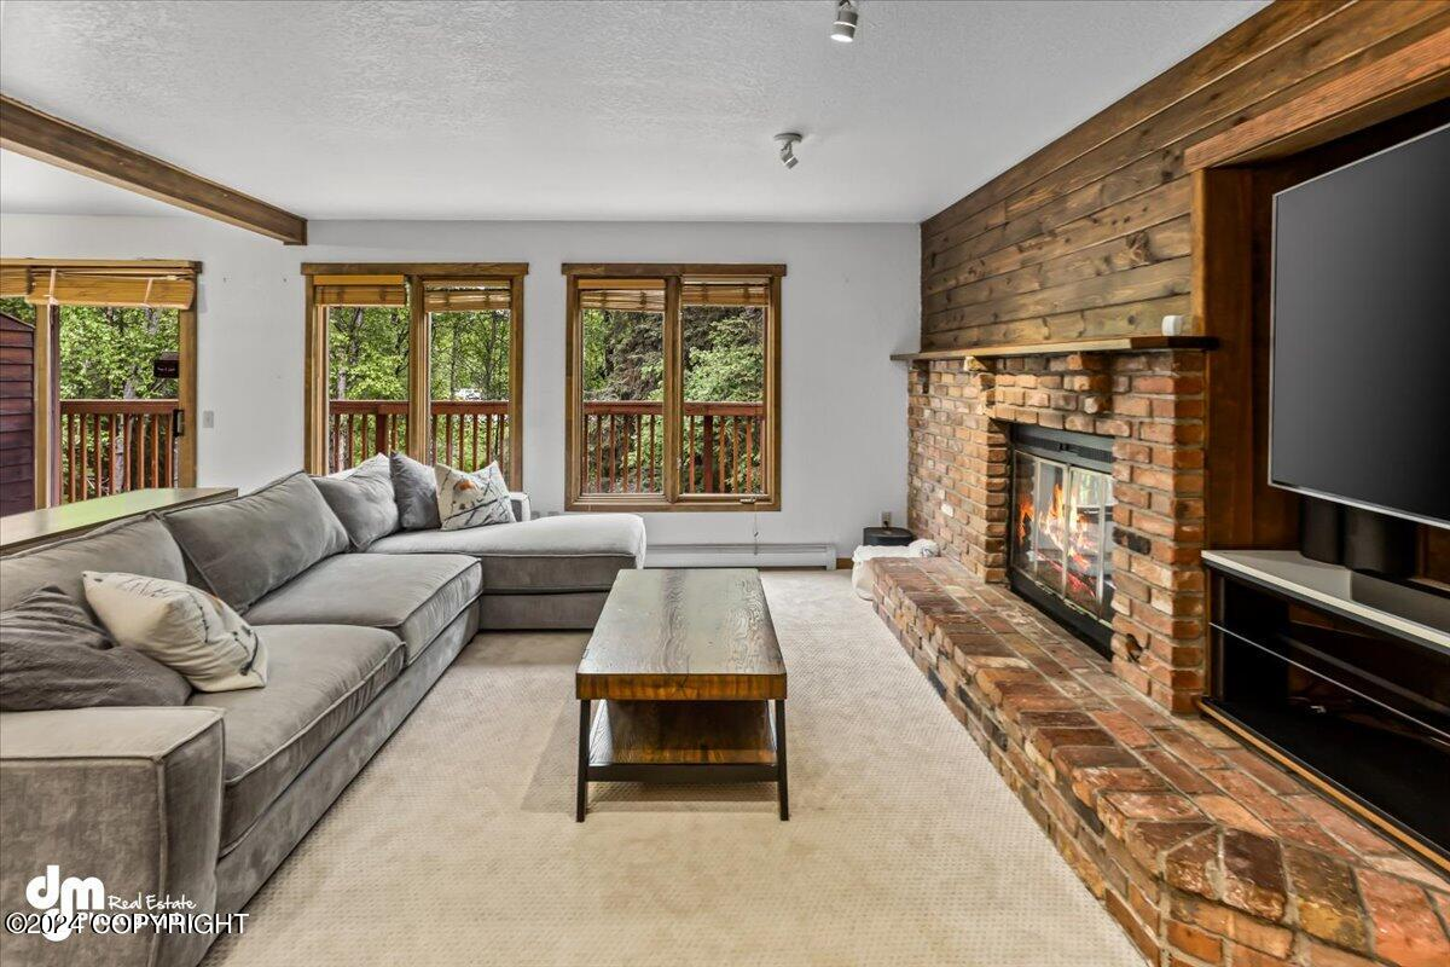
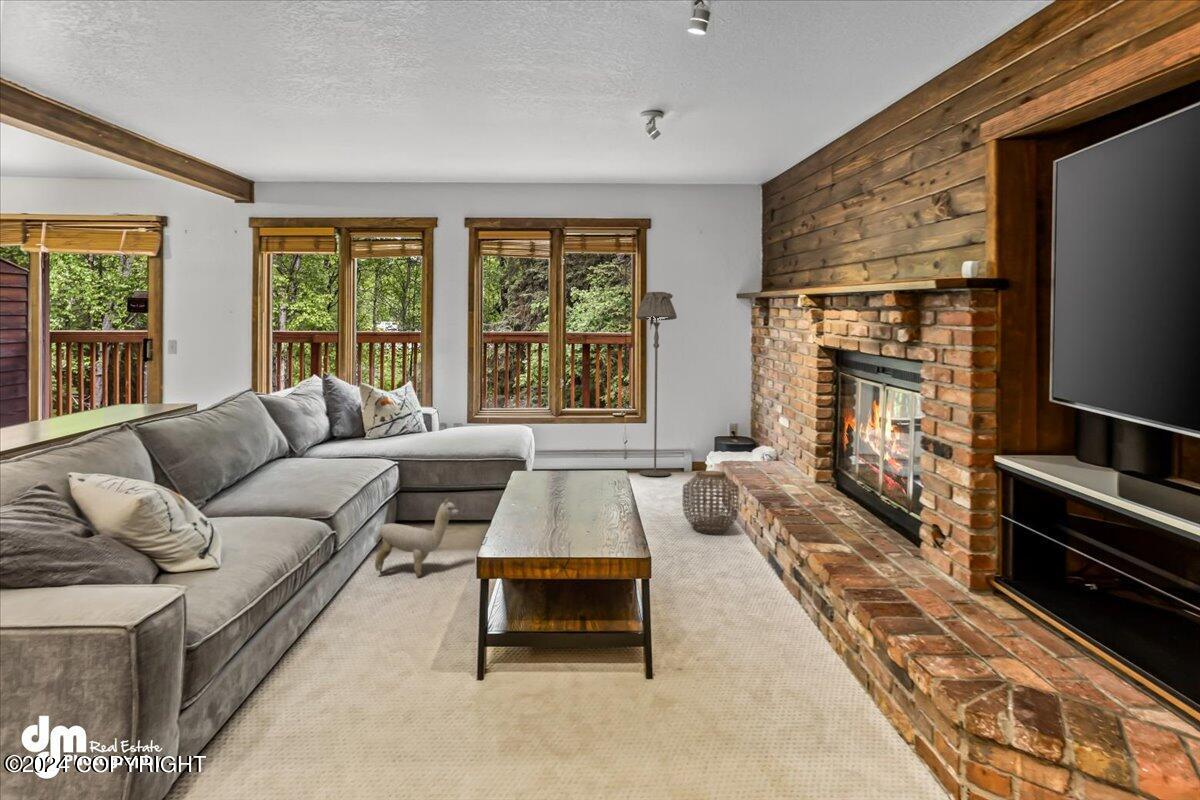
+ floor lamp [635,291,678,477]
+ plush toy [374,498,460,578]
+ woven basket [682,470,740,535]
